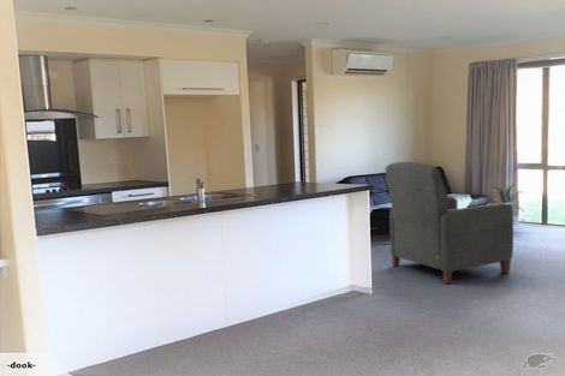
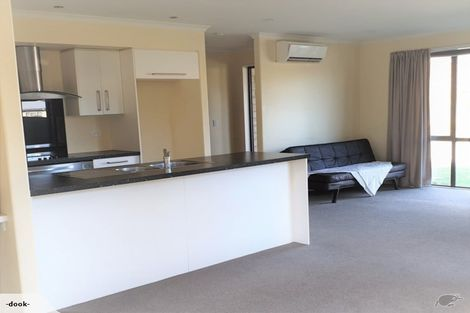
- chair [385,161,515,285]
- indoor plant [488,181,525,216]
